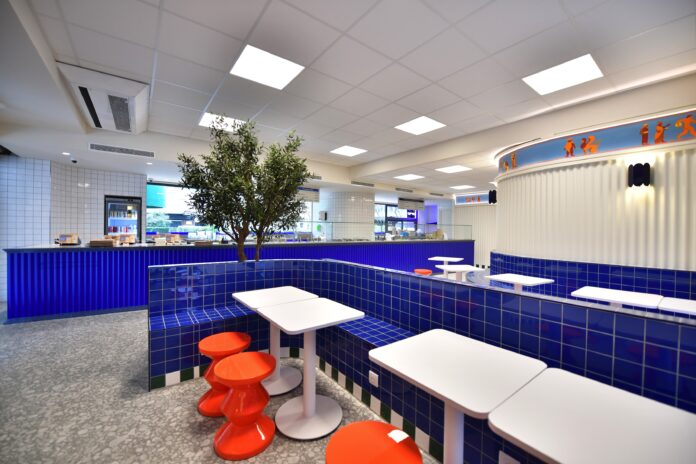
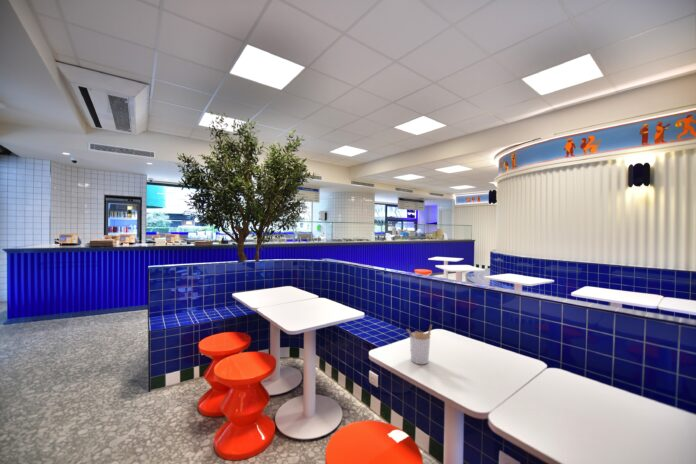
+ utensil holder [406,324,433,365]
